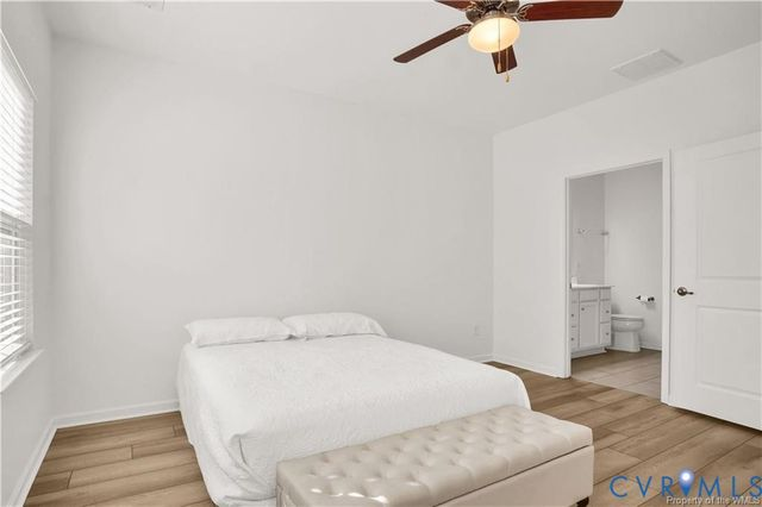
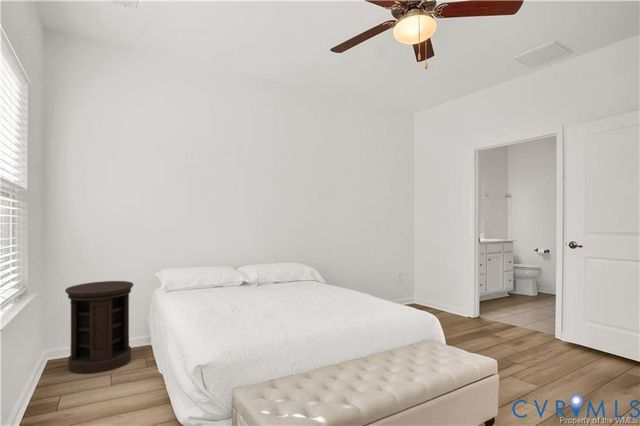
+ side table [64,280,134,375]
